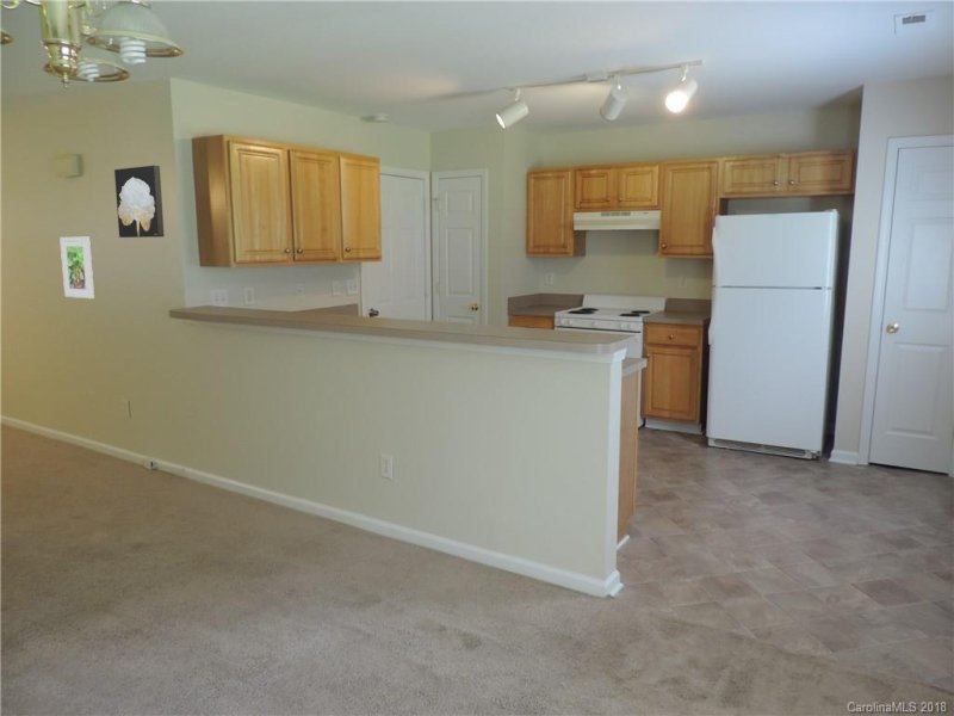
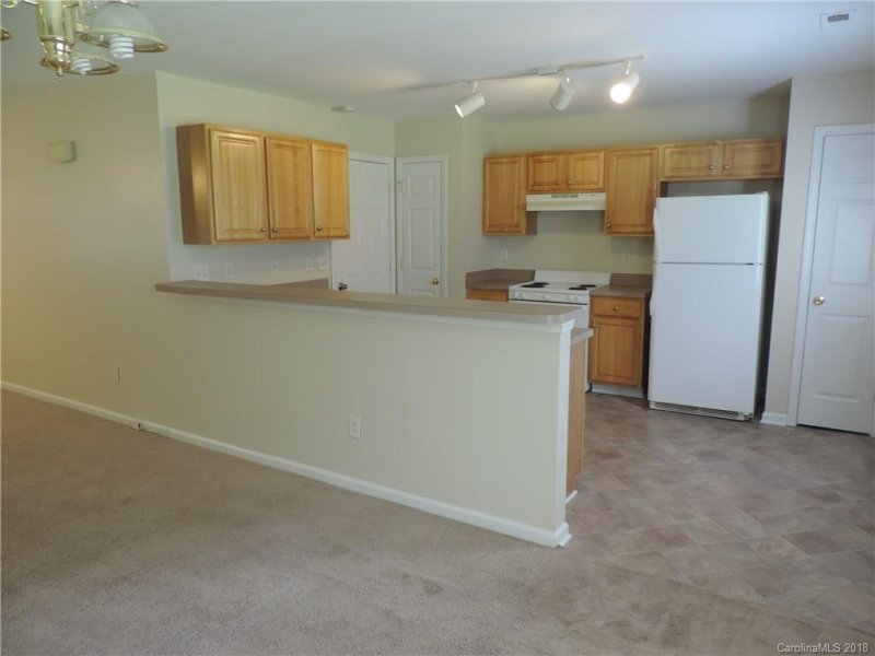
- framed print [58,236,95,300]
- wall art [113,165,166,239]
